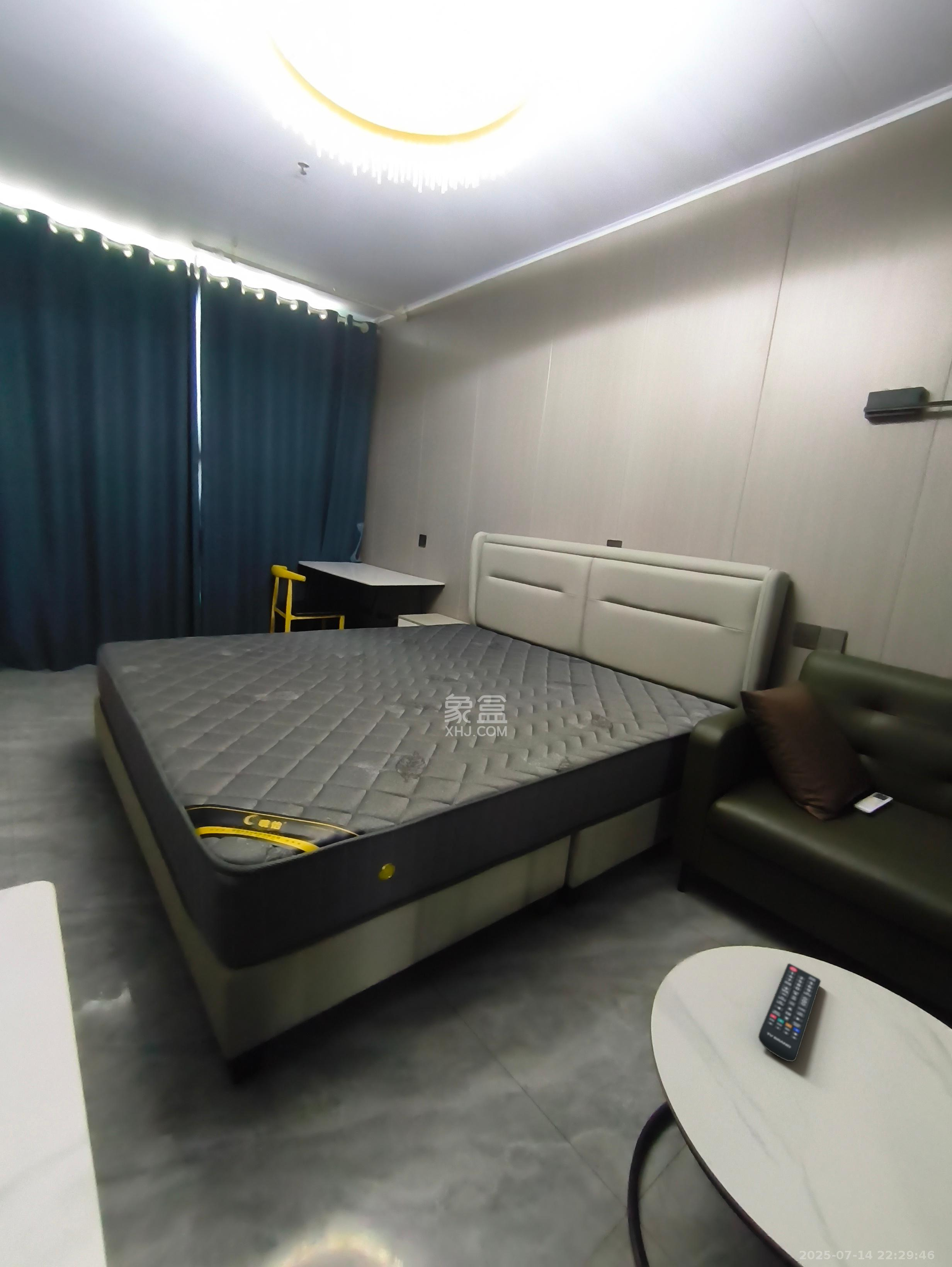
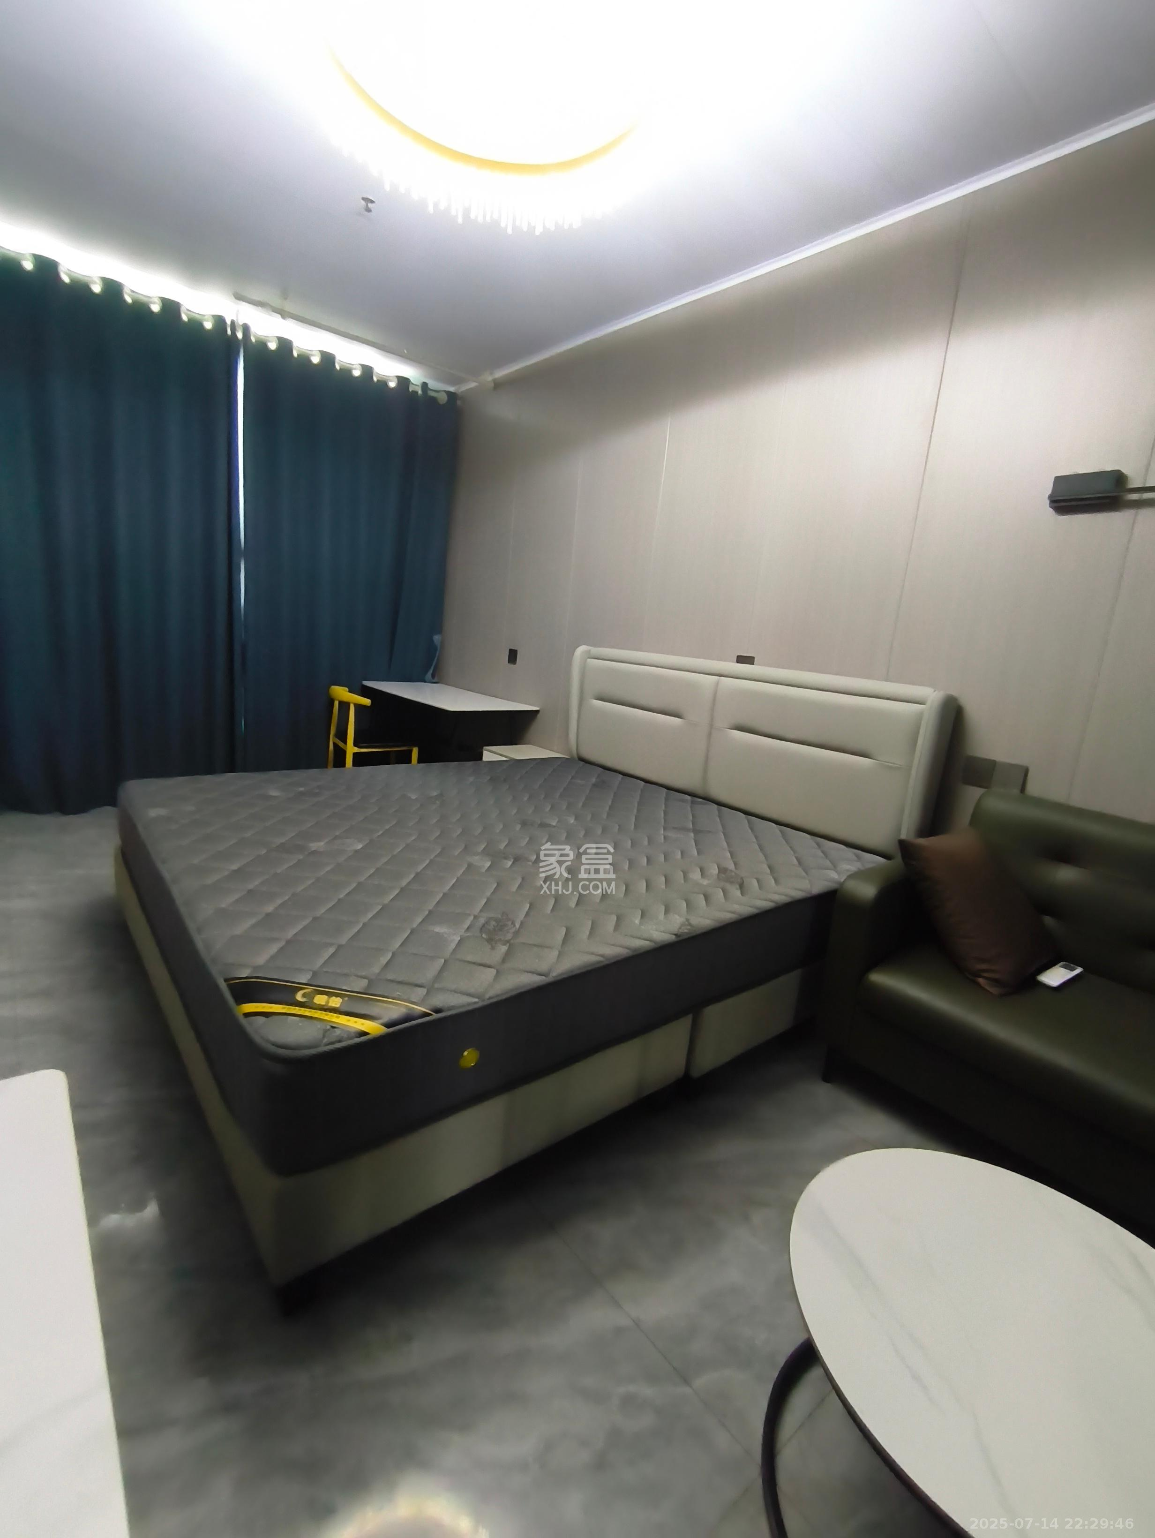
- remote control [758,963,821,1062]
